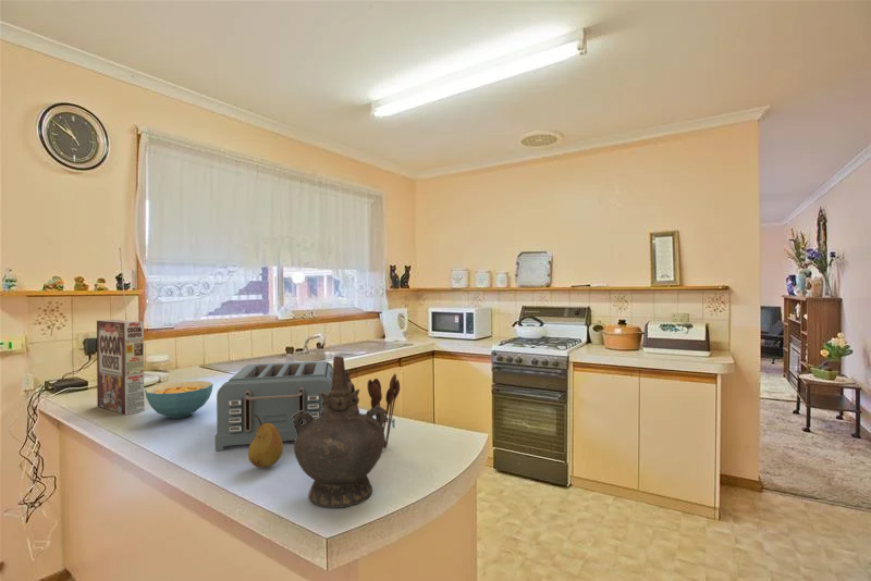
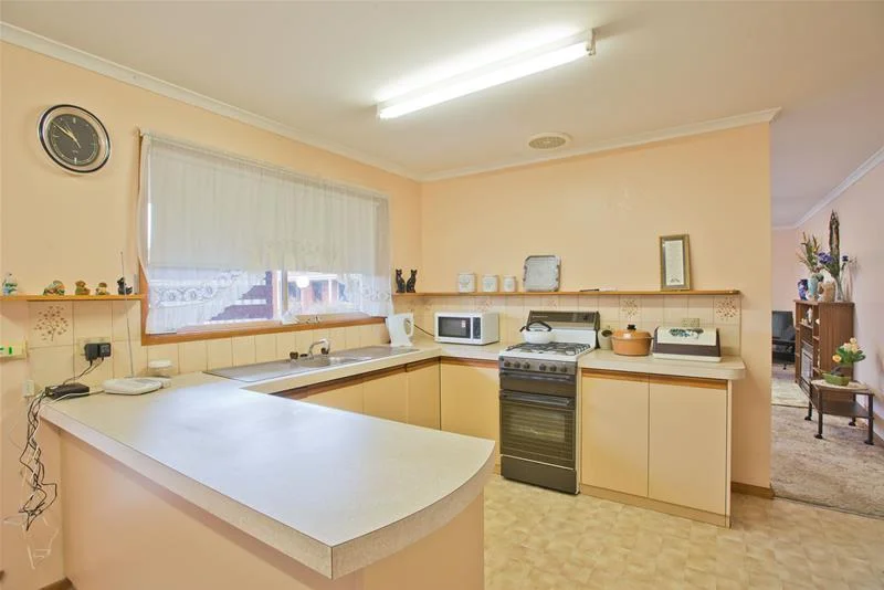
- cereal box [96,319,145,416]
- cereal bowl [144,380,213,419]
- utensil holder [366,372,401,449]
- ceremonial vessel [292,356,388,509]
- toaster [214,360,333,452]
- fruit [247,415,284,469]
